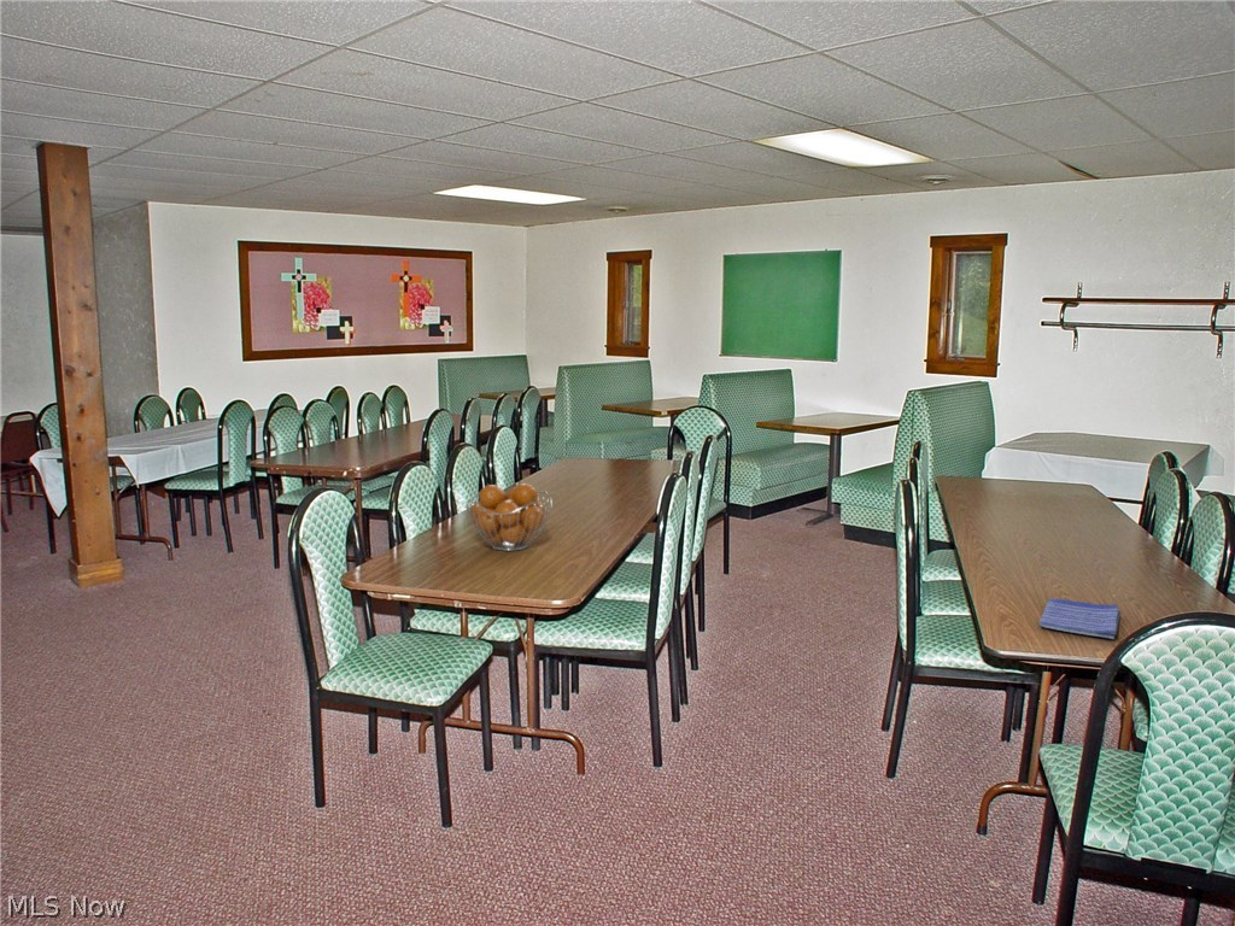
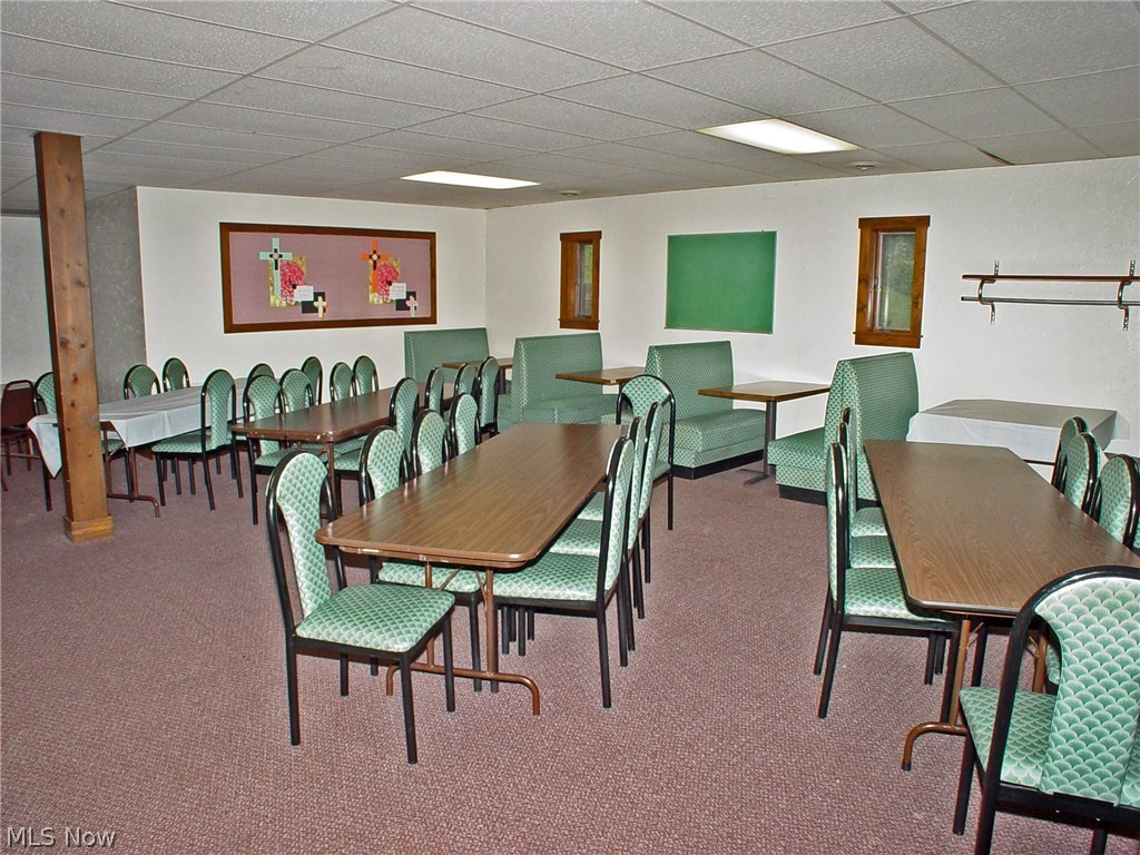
- dish towel [1037,598,1122,640]
- fruit basket [464,482,554,552]
